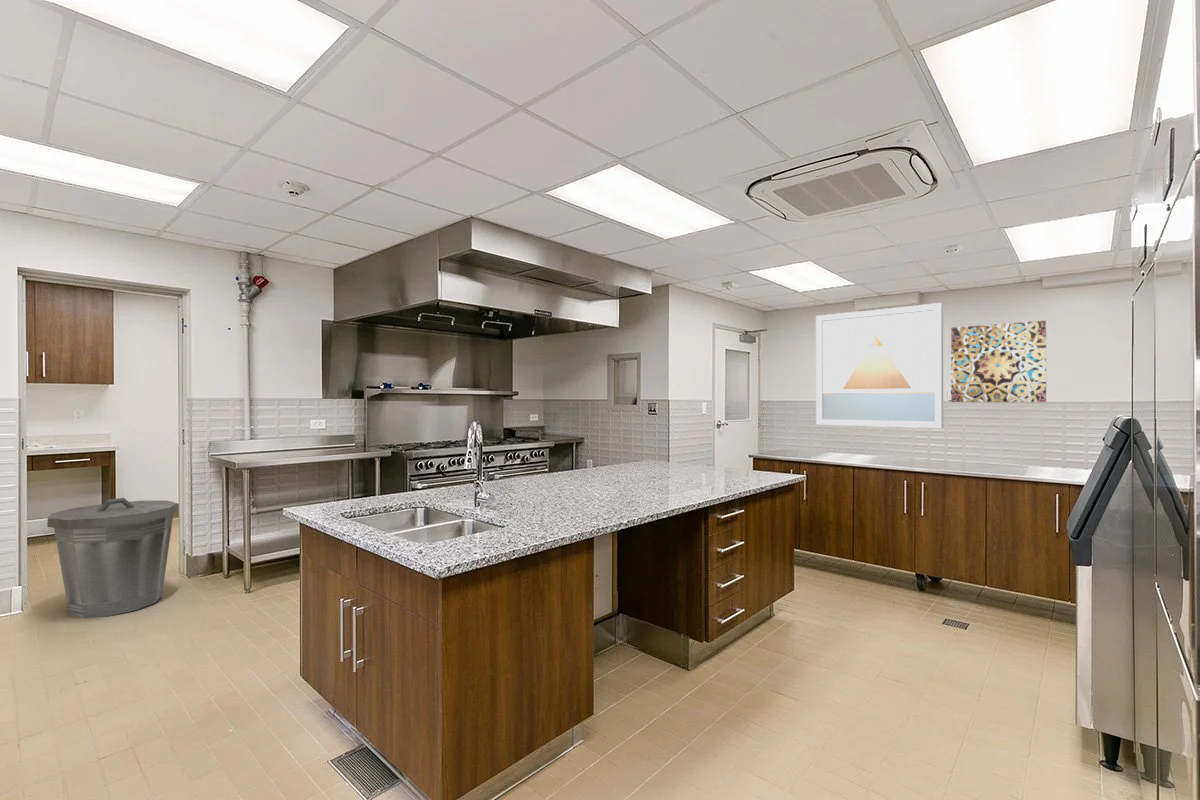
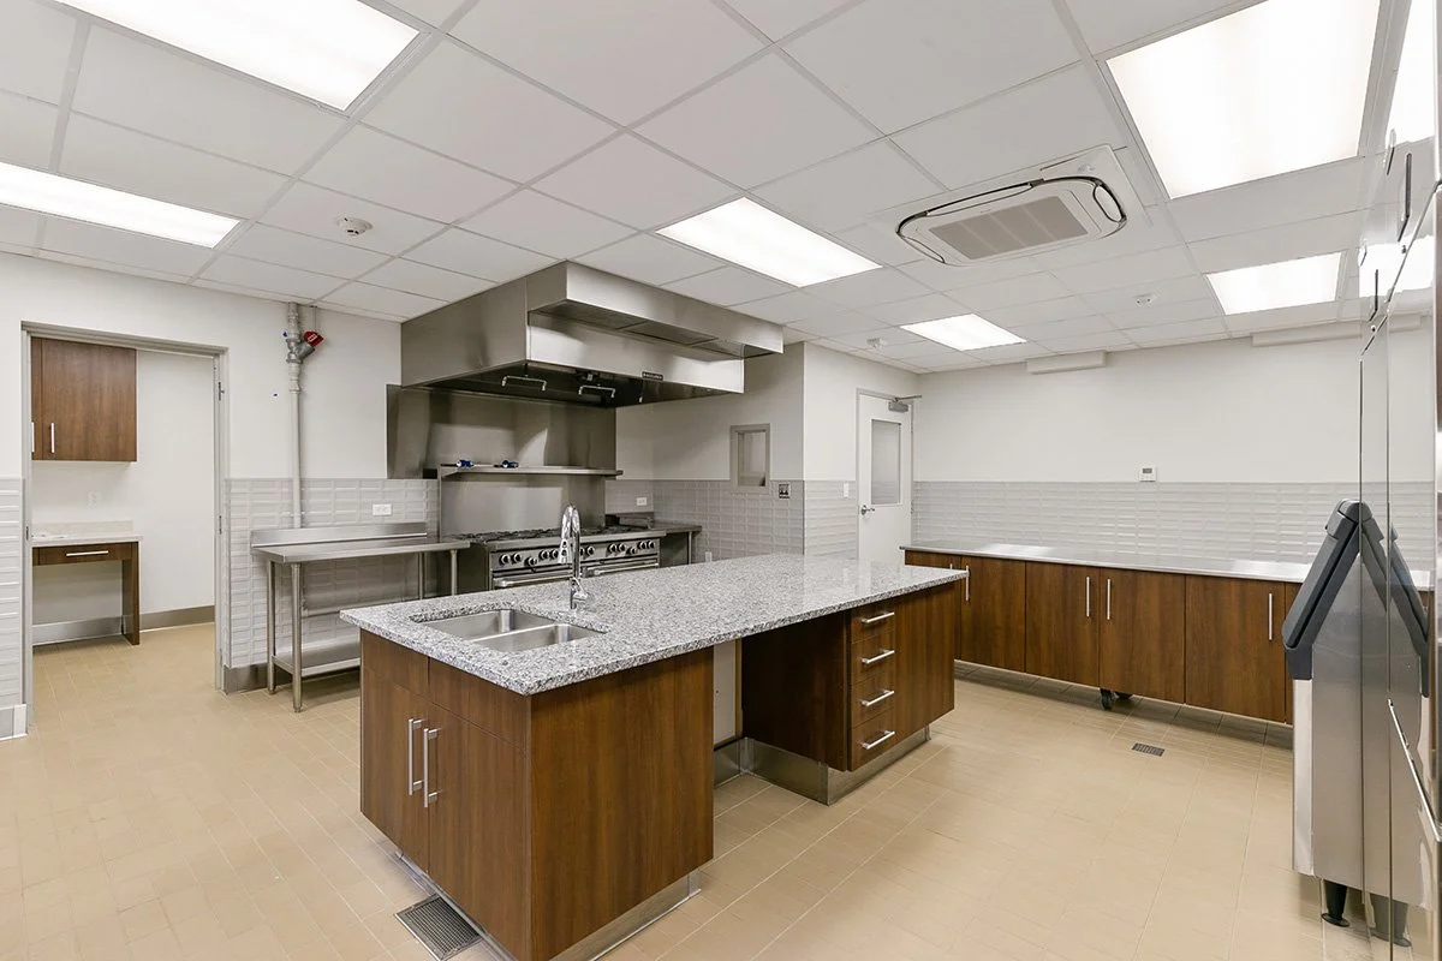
- trash can [46,497,179,619]
- wall art [815,302,944,429]
- wall art [950,319,1047,403]
